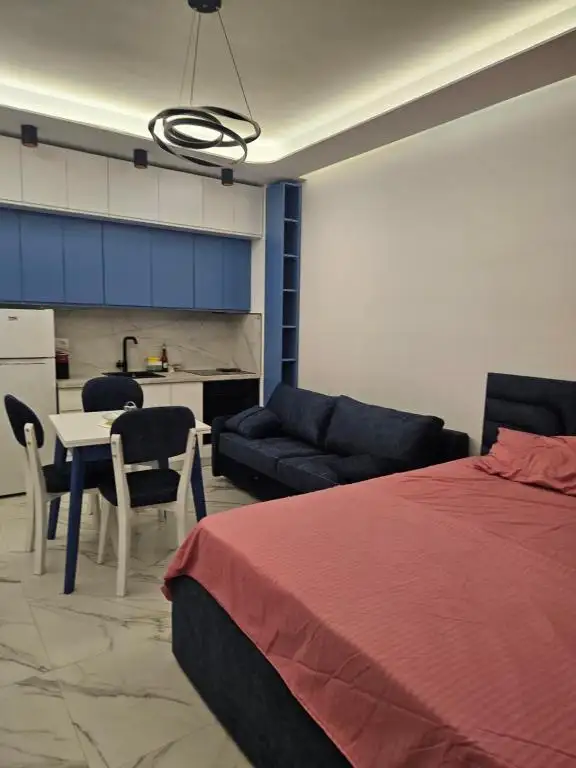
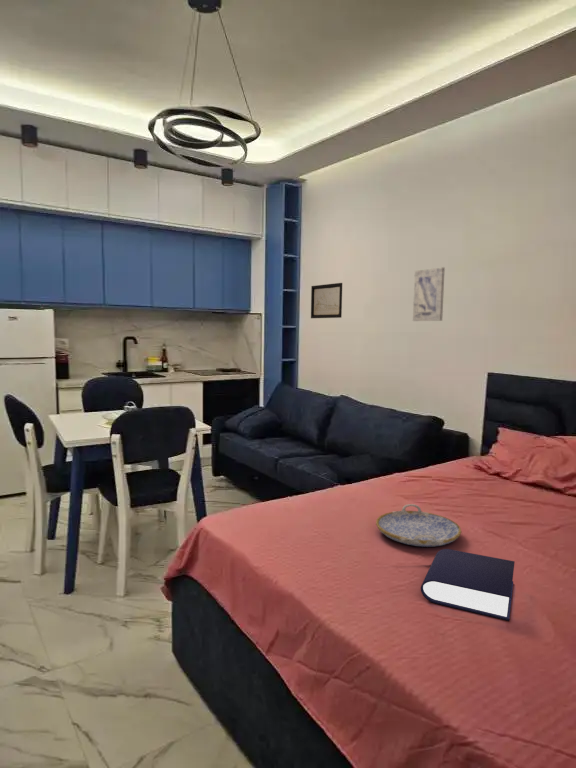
+ wall art [412,266,446,322]
+ book [420,548,515,622]
+ wall art [310,282,343,319]
+ serving tray [375,503,462,548]
